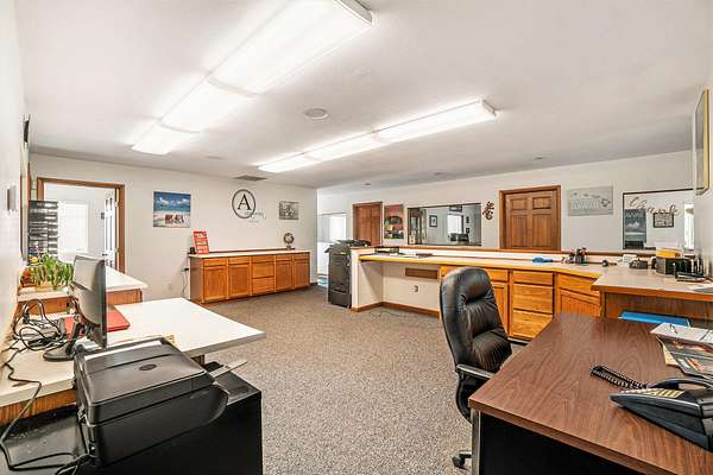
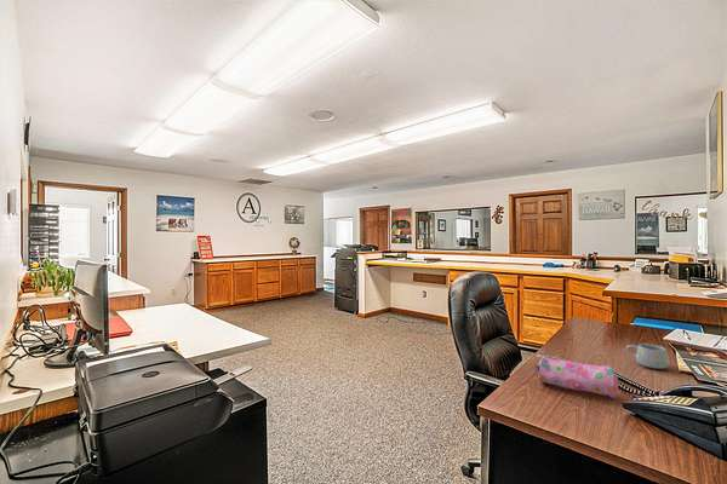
+ mug [625,342,670,370]
+ pencil case [533,353,619,399]
